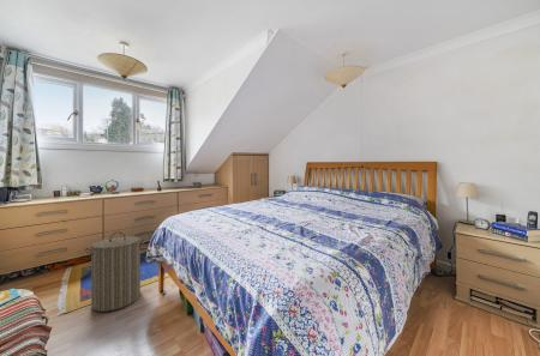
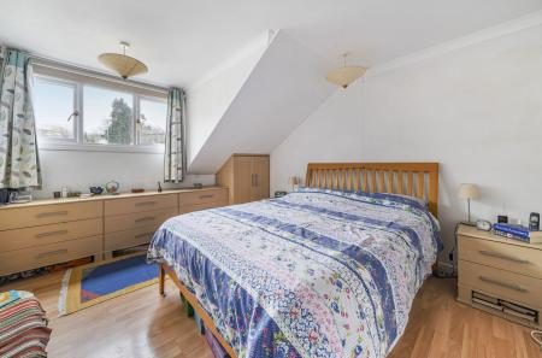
- laundry hamper [83,230,146,313]
